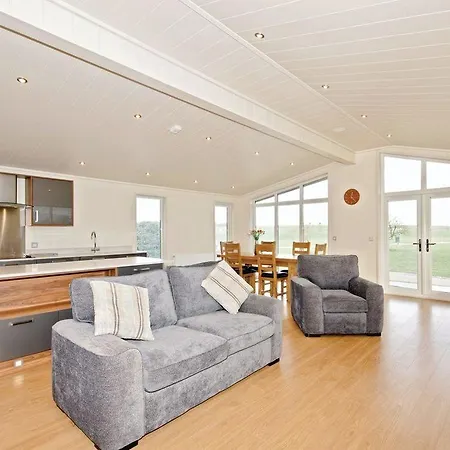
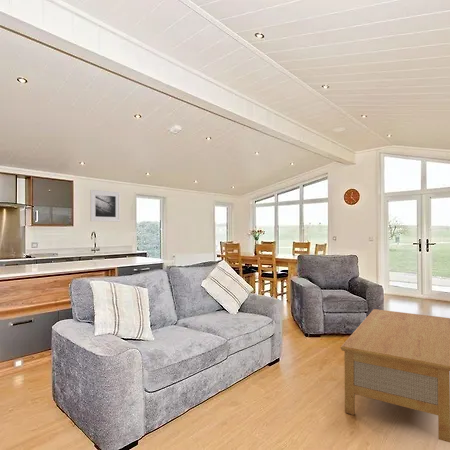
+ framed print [89,189,121,223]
+ coffee table [339,308,450,443]
